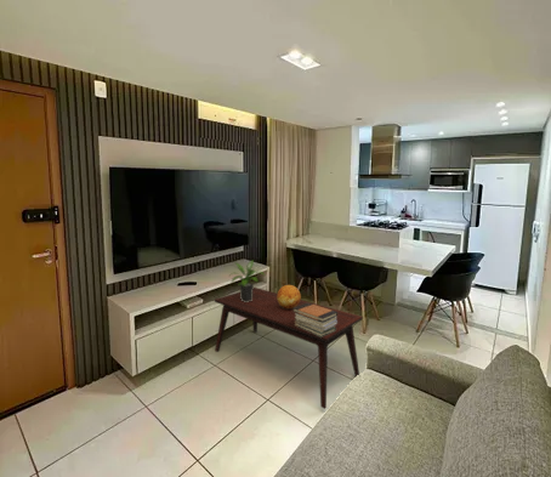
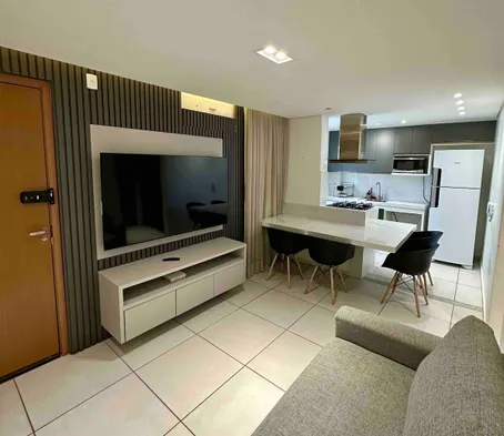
- potted plant [229,259,267,302]
- coffee table [212,286,364,410]
- decorative sphere [277,284,302,308]
- book stack [292,302,337,337]
